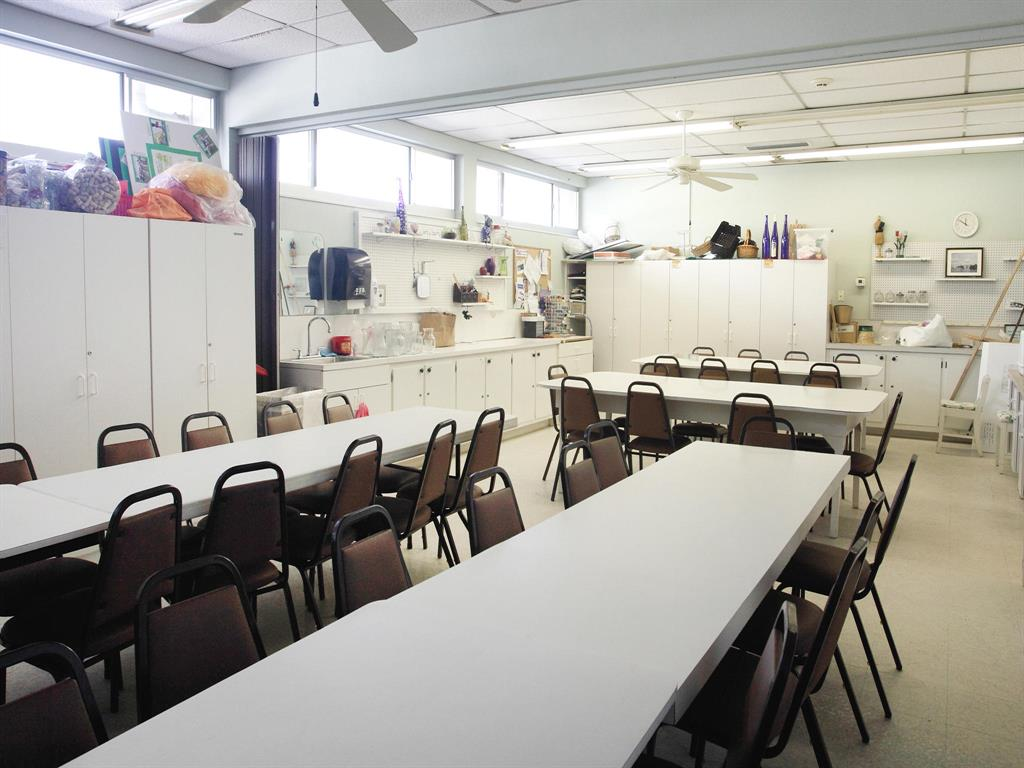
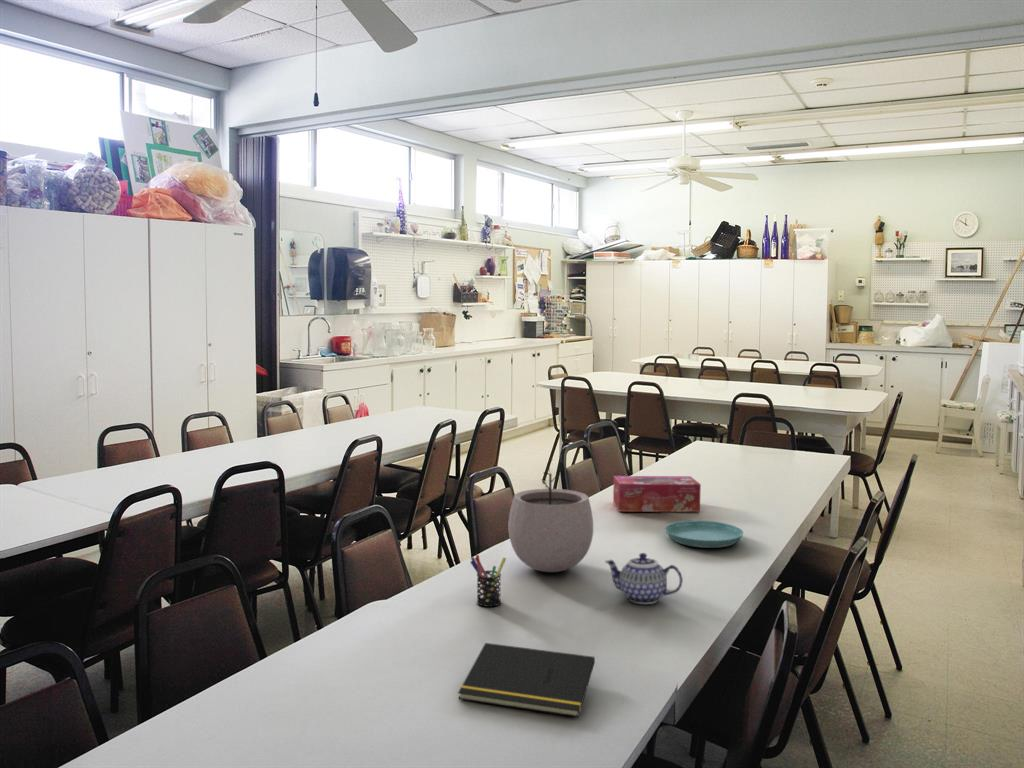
+ pen holder [469,554,507,608]
+ plant pot [507,463,594,573]
+ saucer [664,520,744,549]
+ teapot [604,552,684,605]
+ tissue box [612,475,702,513]
+ notepad [457,642,596,718]
